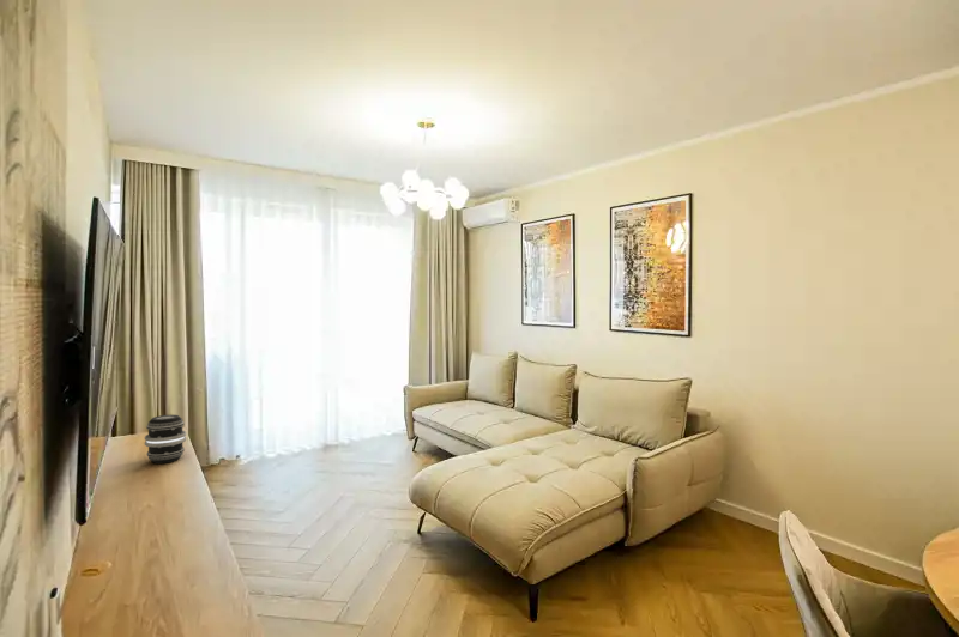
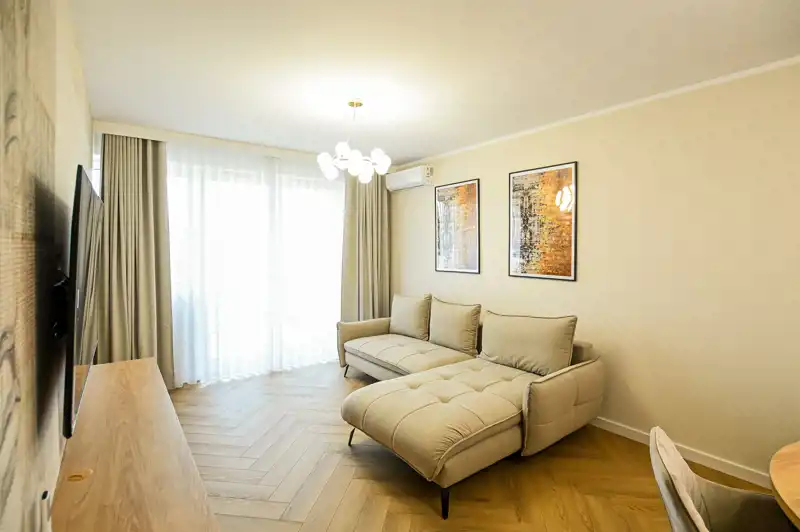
- speaker [144,414,187,465]
